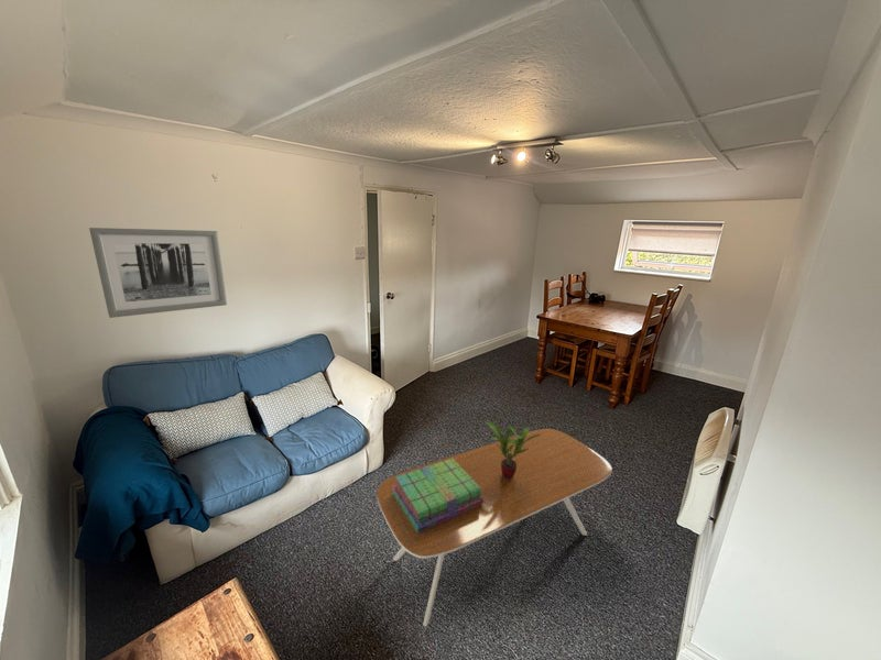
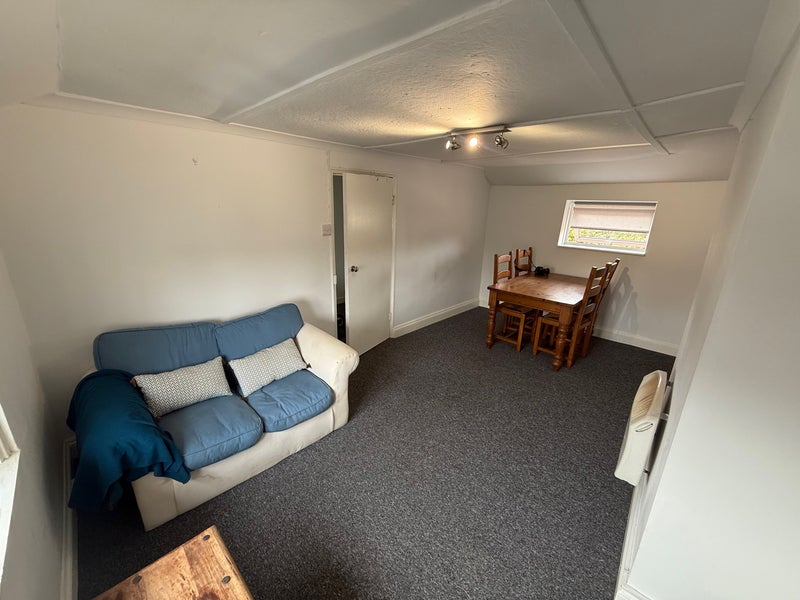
- coffee table [376,428,613,628]
- wall art [88,227,228,319]
- stack of books [392,459,483,532]
- potted plant [482,418,541,480]
